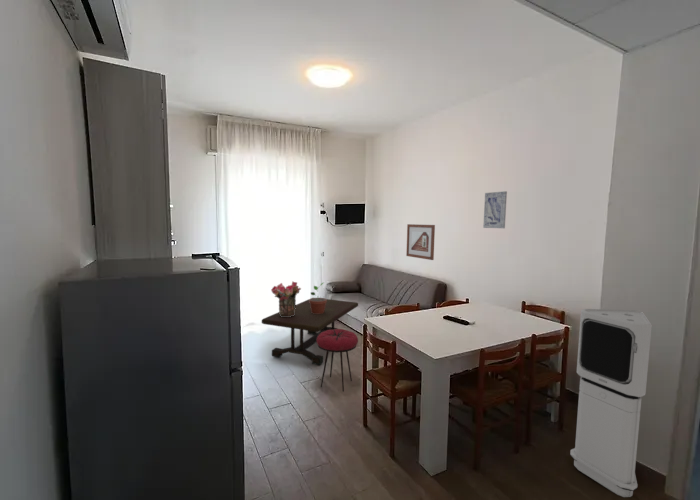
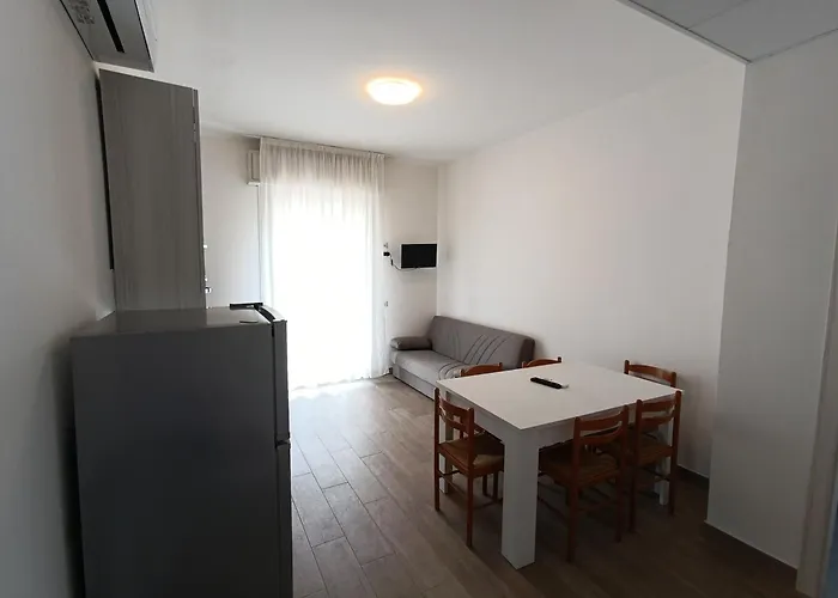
- bouquet [270,280,302,317]
- stool [316,328,359,393]
- picture frame [405,223,436,261]
- wall art [482,190,508,229]
- potted plant [308,282,327,314]
- air purifier [569,308,653,498]
- coffee table [261,298,359,366]
